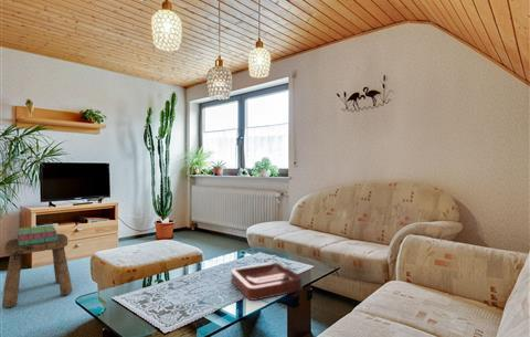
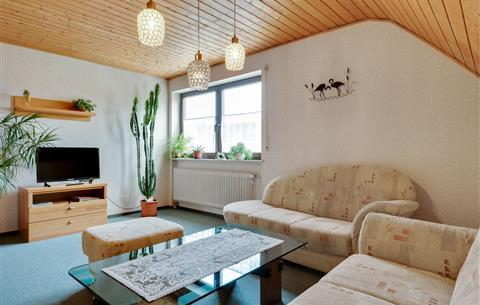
- decorative tray [231,261,304,302]
- stool [1,233,74,308]
- stack of books [17,224,59,246]
